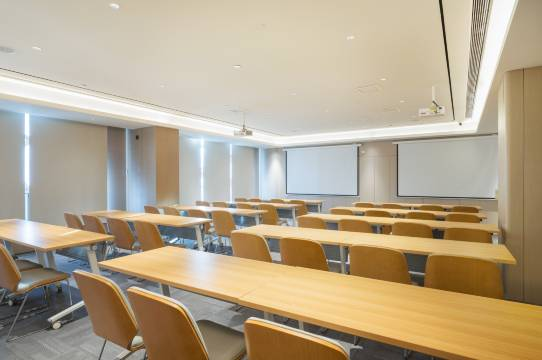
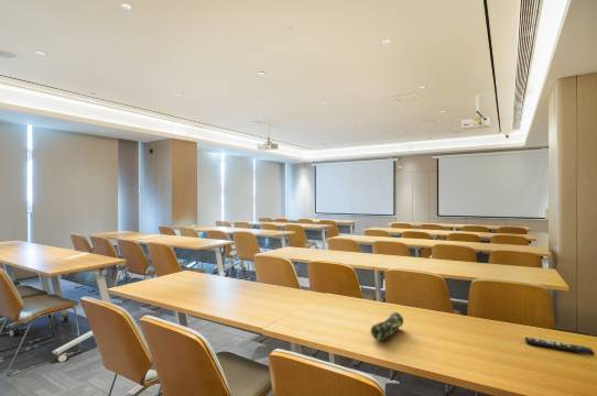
+ remote control [523,337,596,356]
+ pencil case [370,310,404,342]
